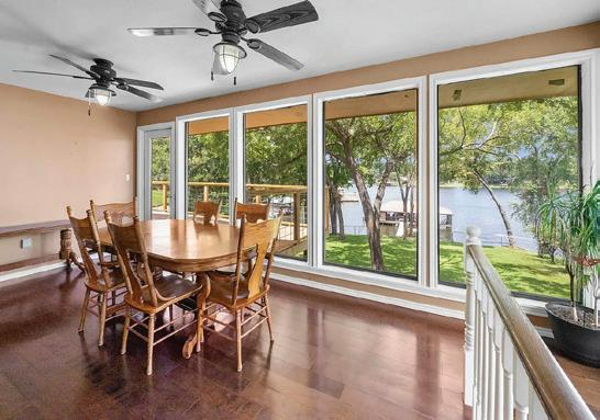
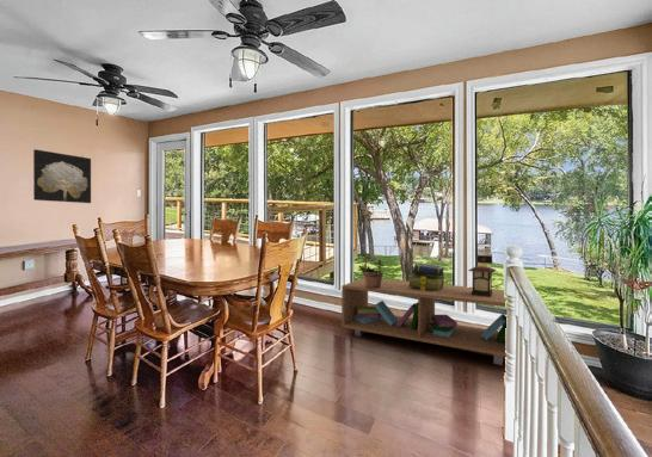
+ storage bench [340,277,508,366]
+ lantern [467,254,497,297]
+ potted plant [356,251,387,289]
+ stack of books [407,261,447,291]
+ wall art [32,148,92,204]
